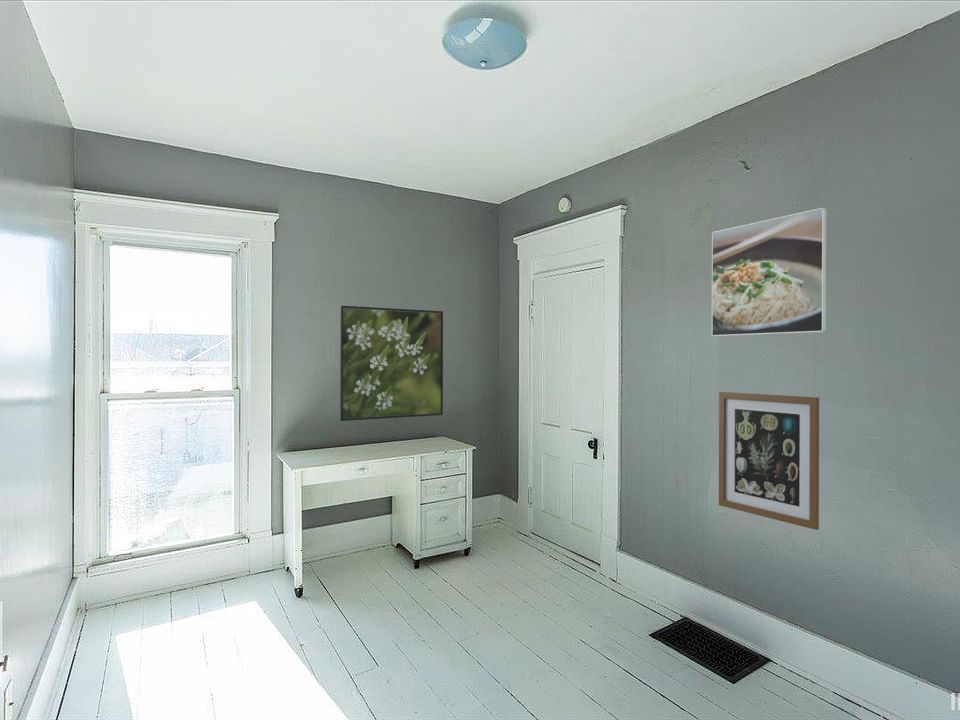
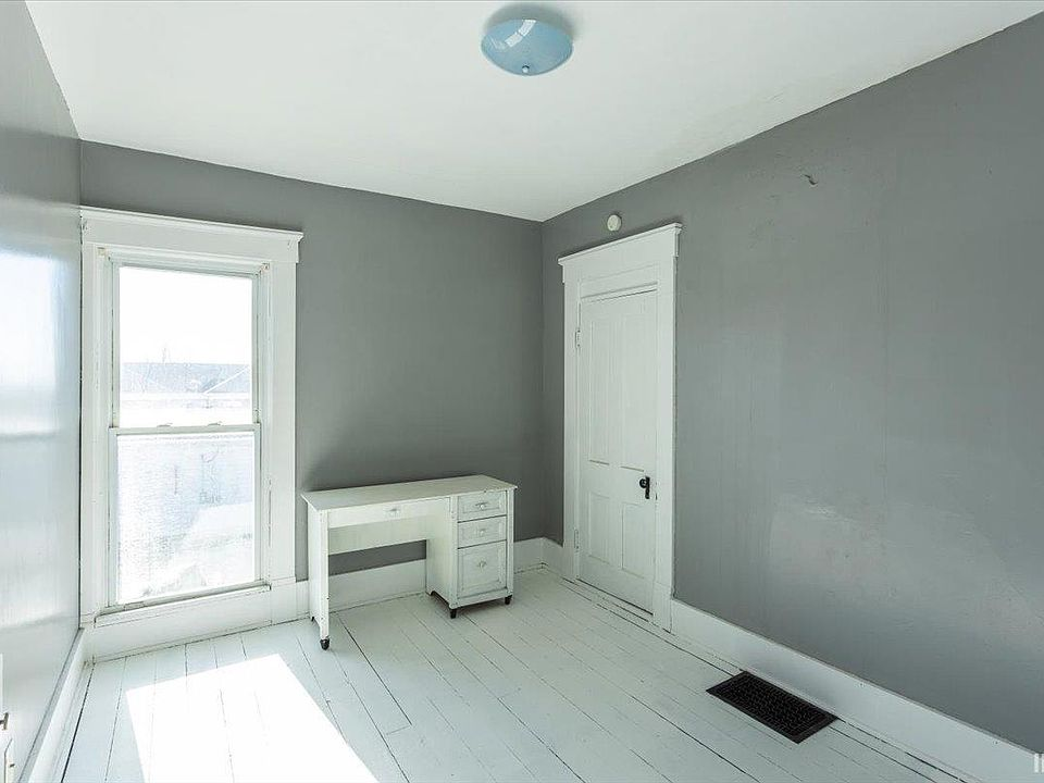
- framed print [339,305,444,422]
- wall art [718,391,820,531]
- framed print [711,207,828,337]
